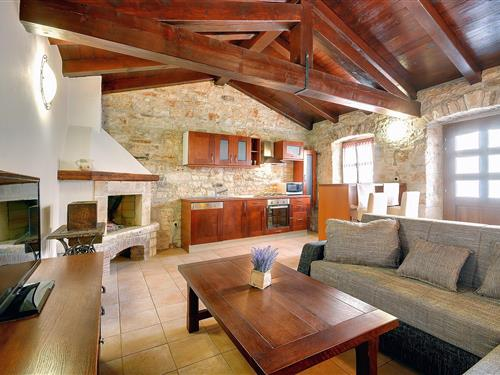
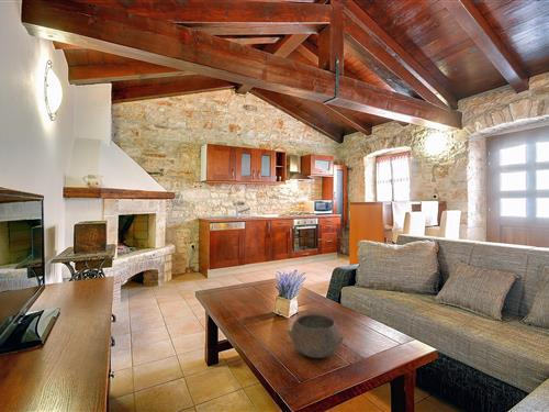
+ bowl [287,313,345,359]
